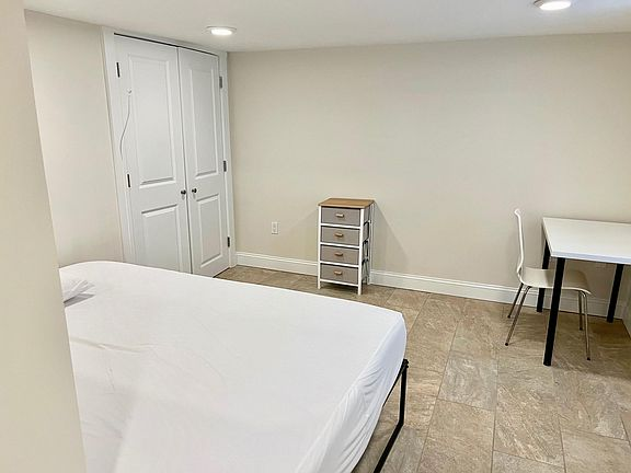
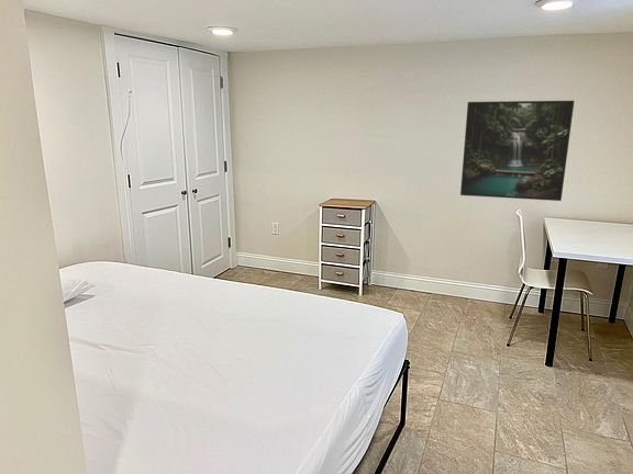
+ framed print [459,100,575,202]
